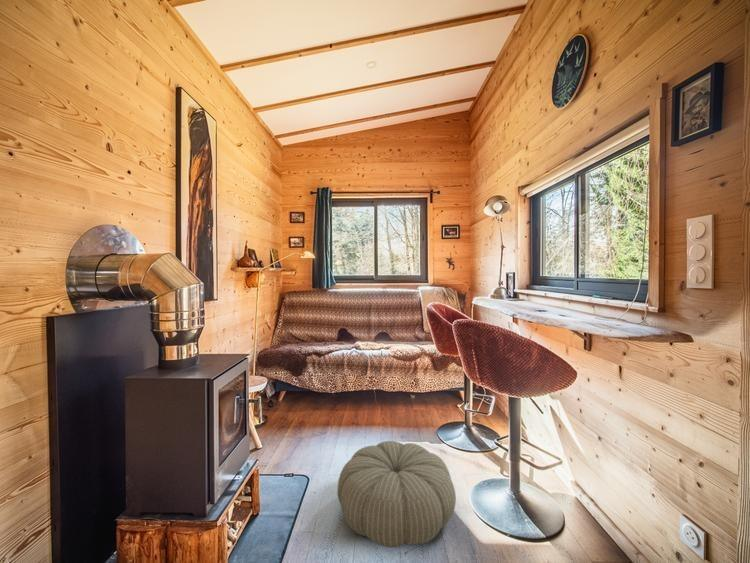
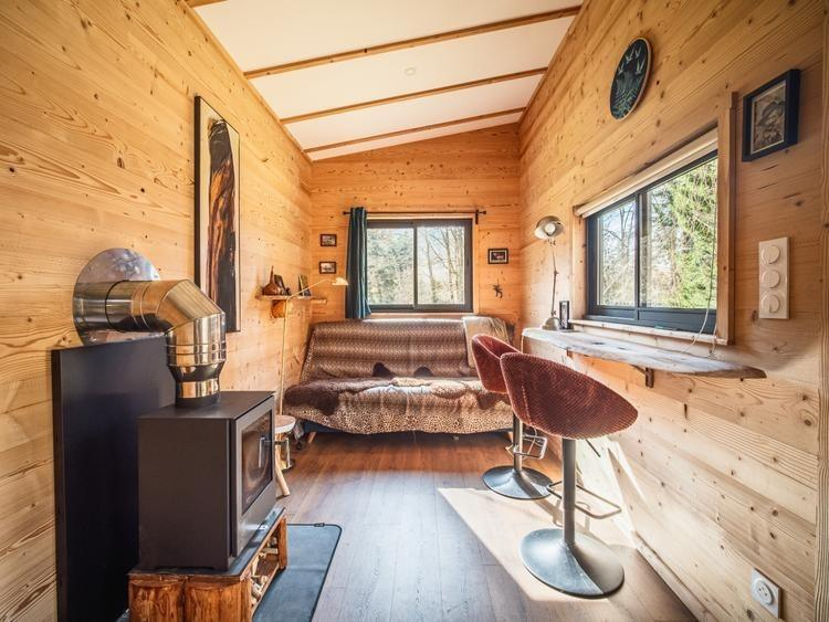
- pouf [336,440,457,548]
